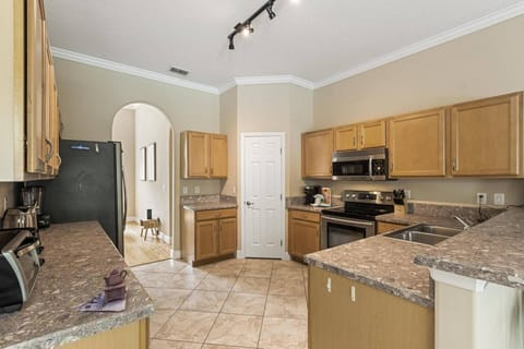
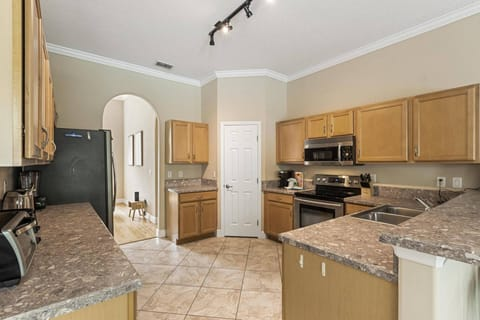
- teapot [75,268,129,313]
